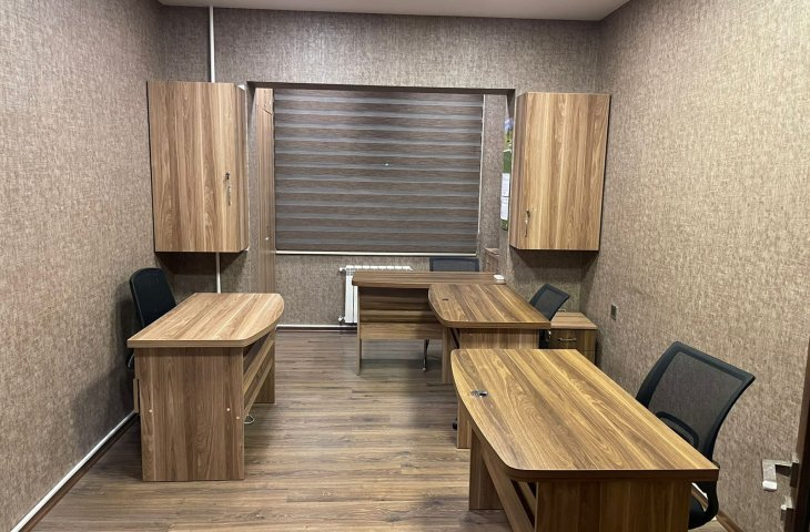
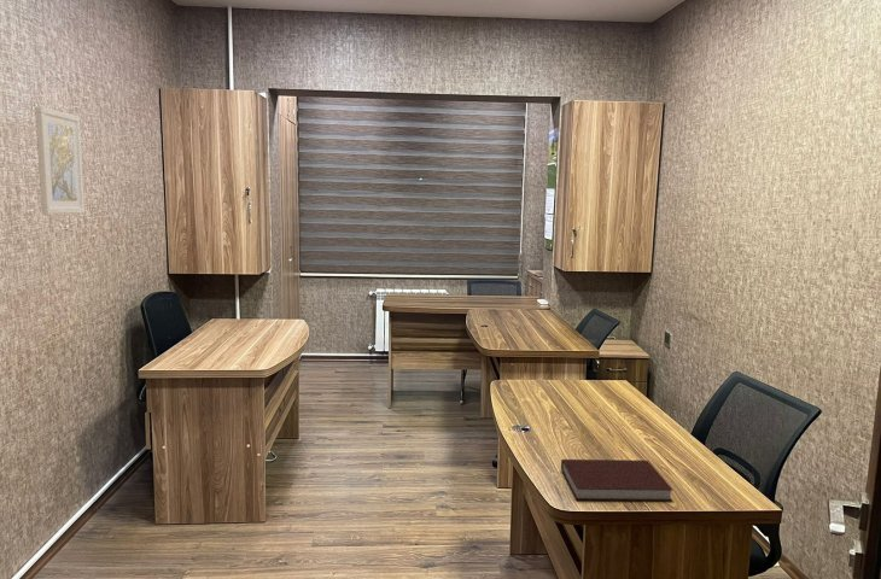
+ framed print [34,105,86,215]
+ notebook [560,458,675,502]
